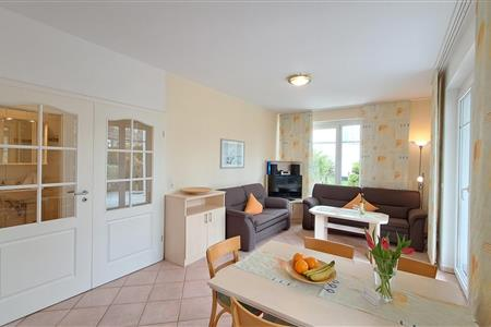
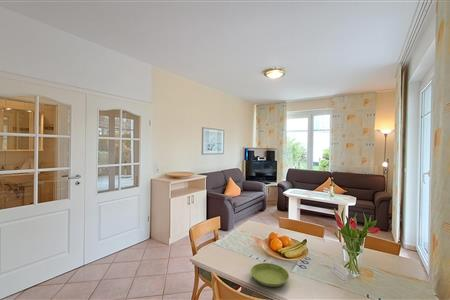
+ saucer [250,262,290,288]
